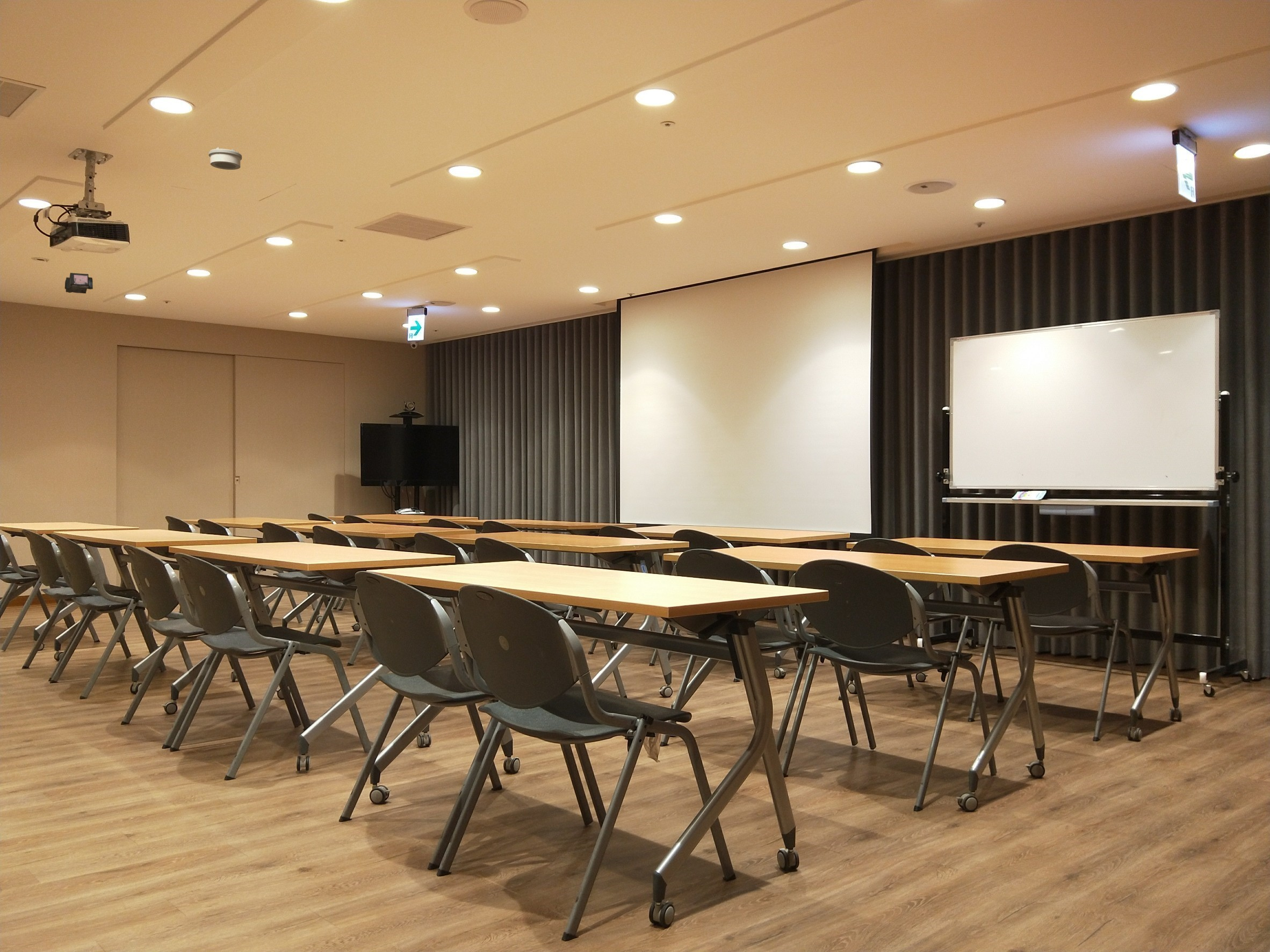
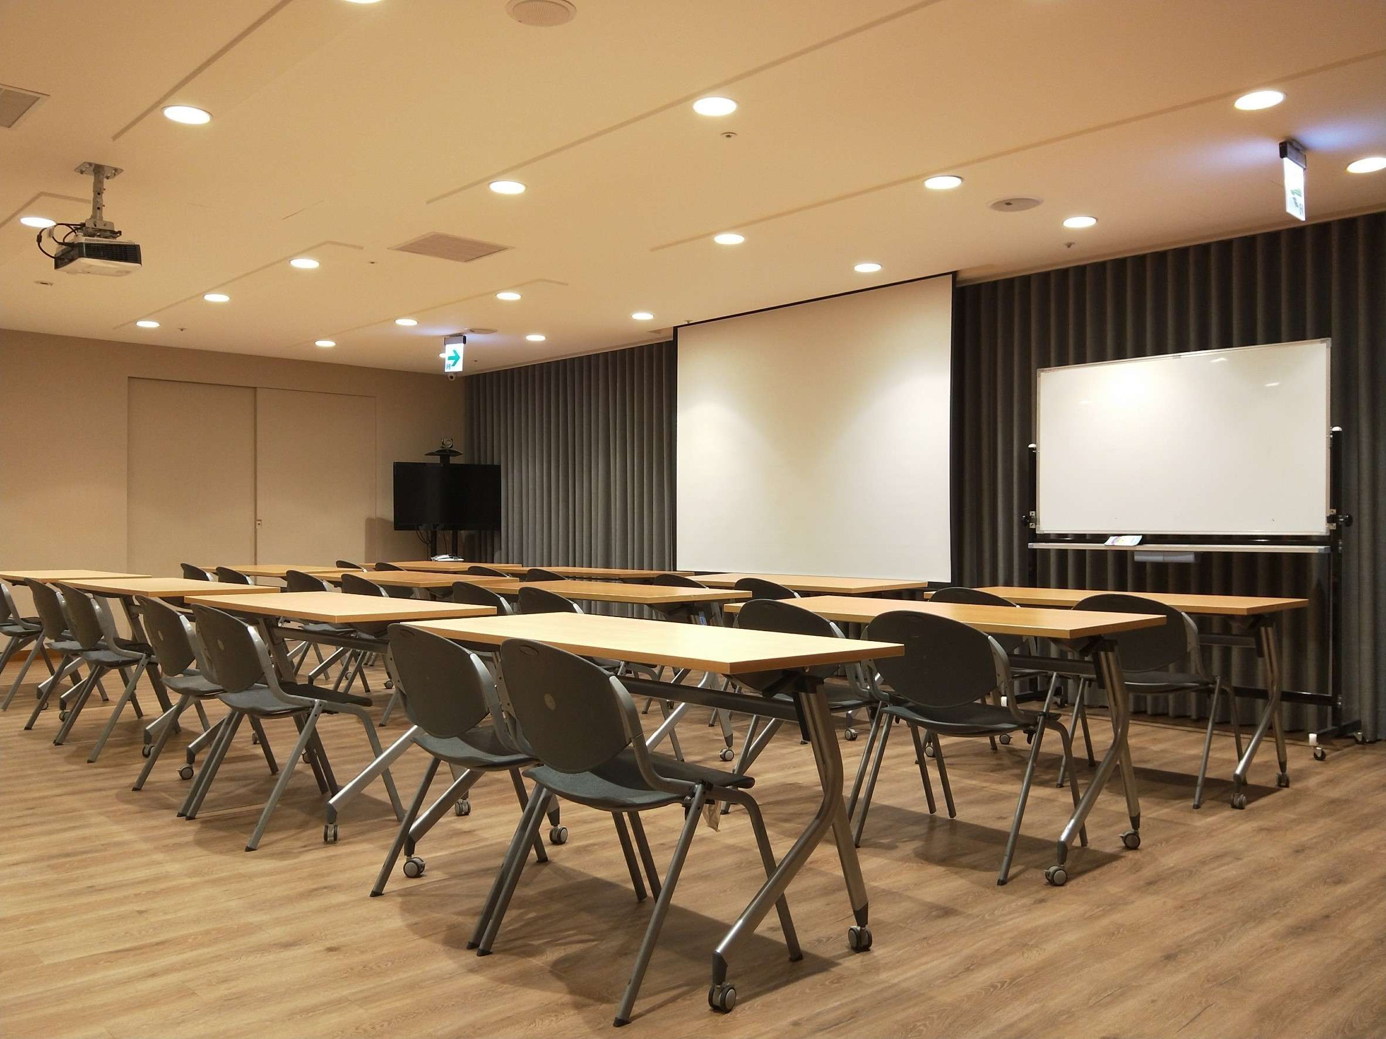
- smoke detector [208,147,242,170]
- security camera [64,272,93,294]
